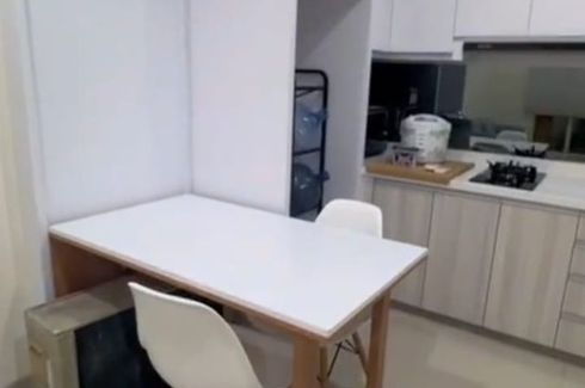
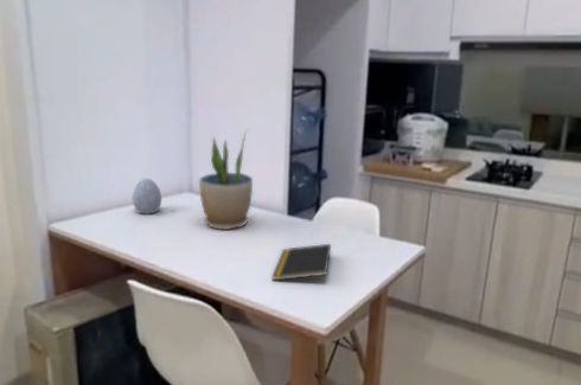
+ notepad [270,243,332,281]
+ decorative egg [132,177,162,214]
+ potted plant [198,127,254,231]
